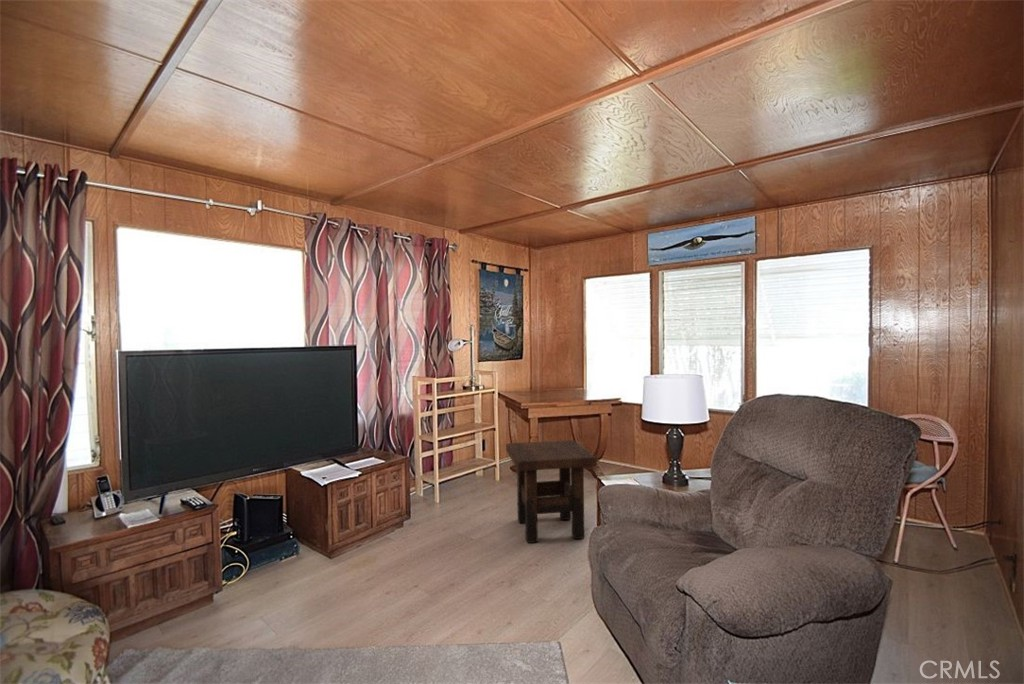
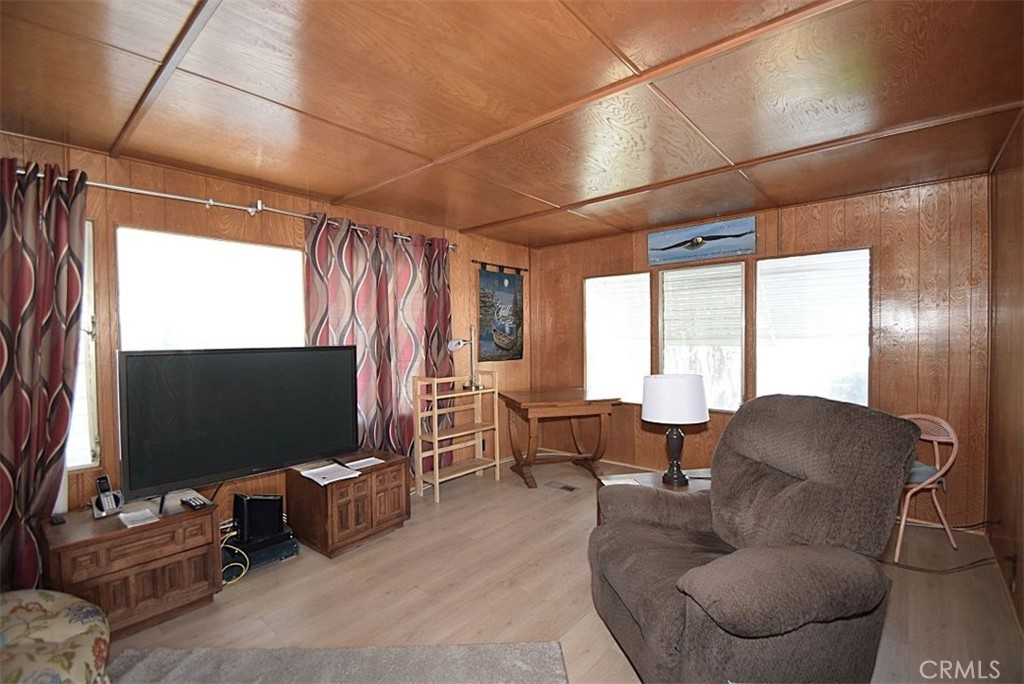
- side table [505,439,598,544]
